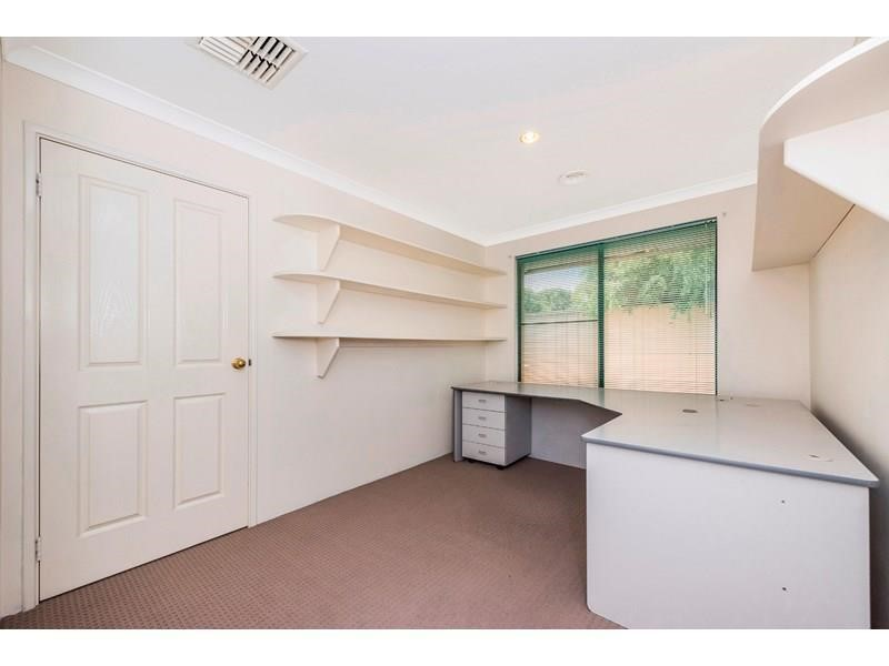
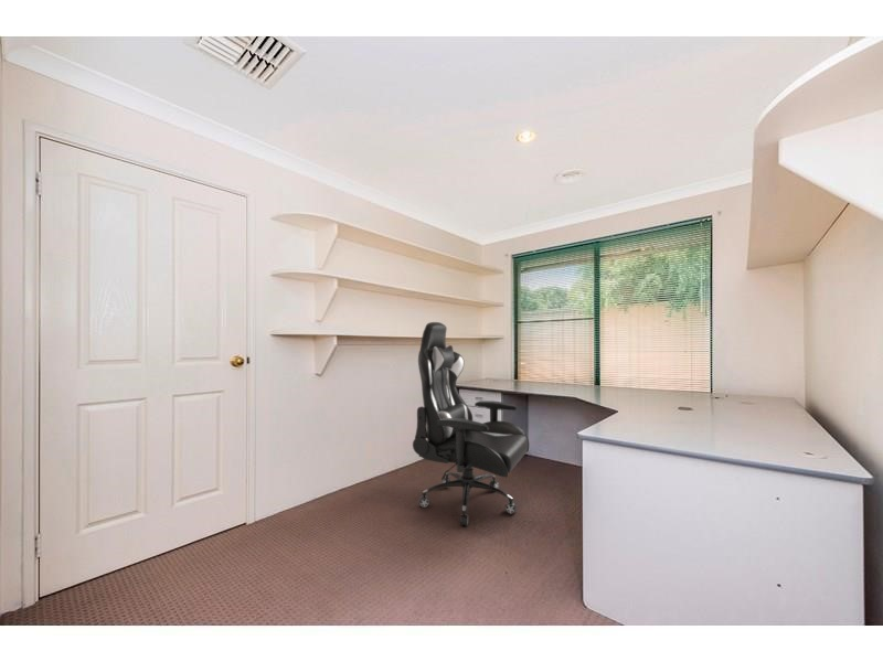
+ chair [412,321,530,527]
